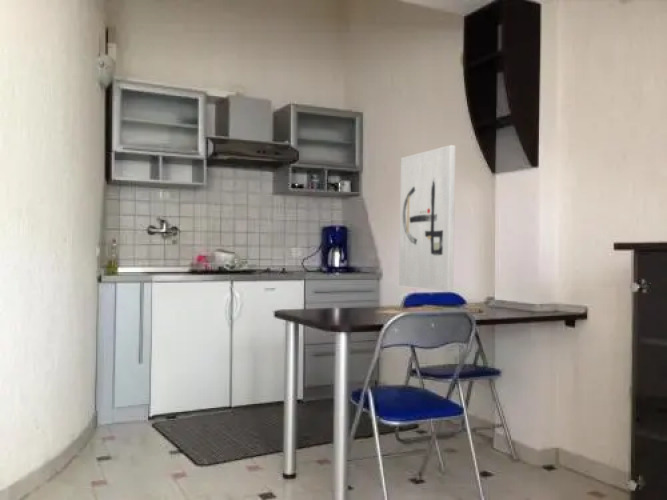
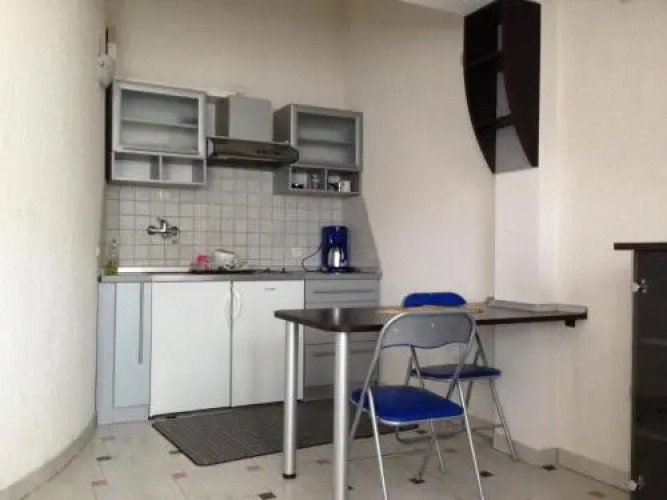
- wall art [398,144,457,292]
